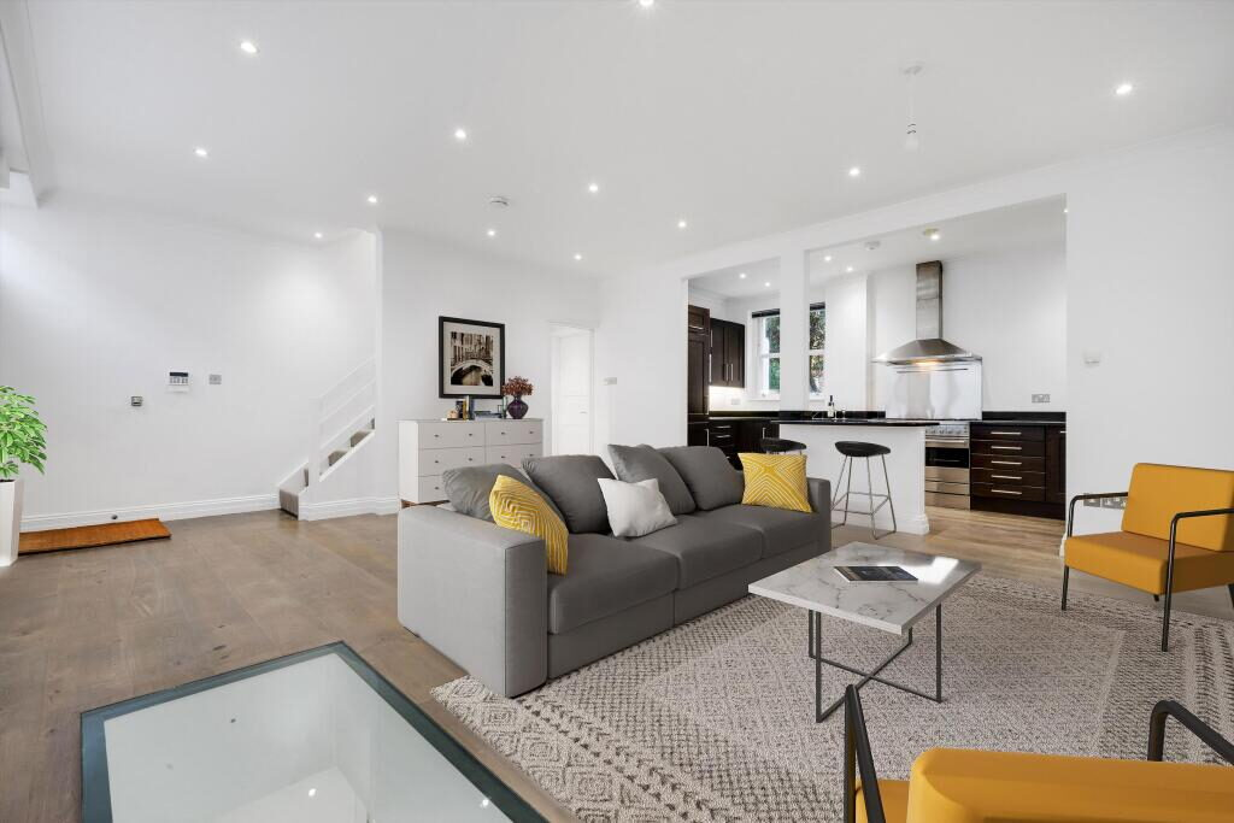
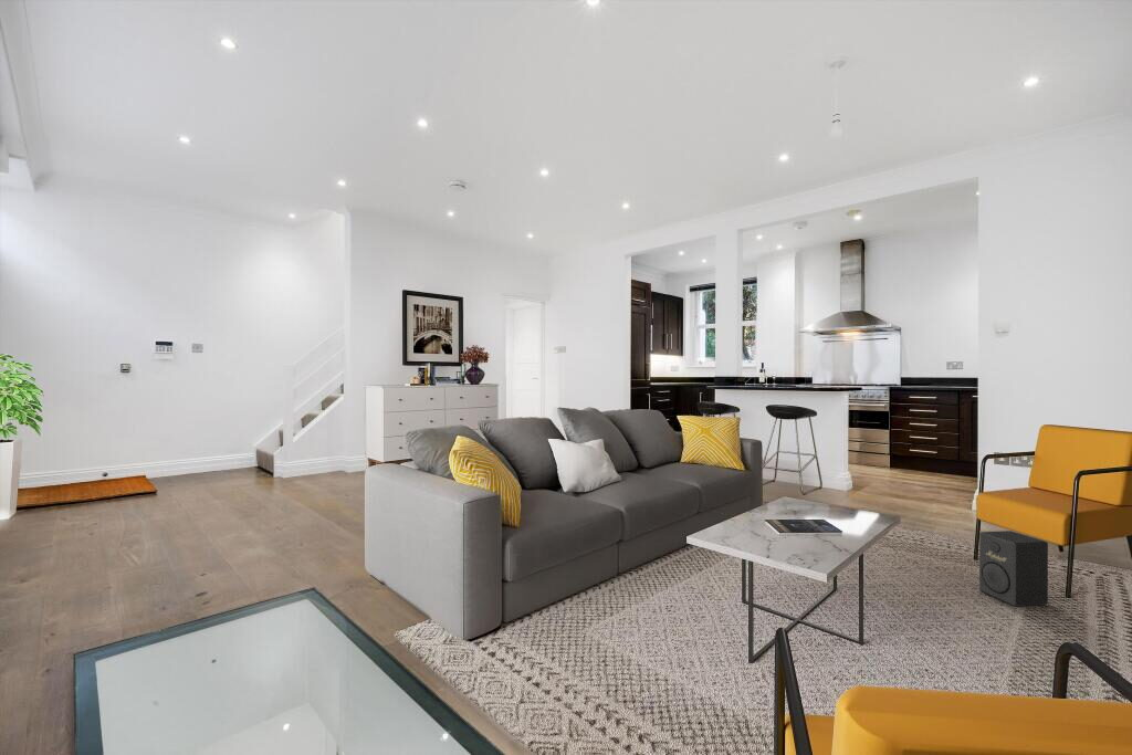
+ speaker [978,529,1049,607]
